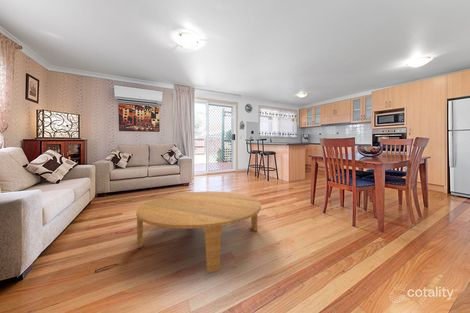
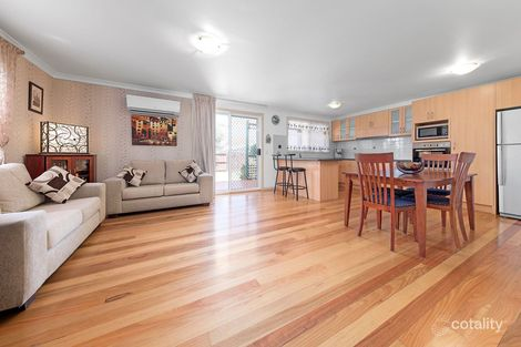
- coffee table [135,191,262,273]
